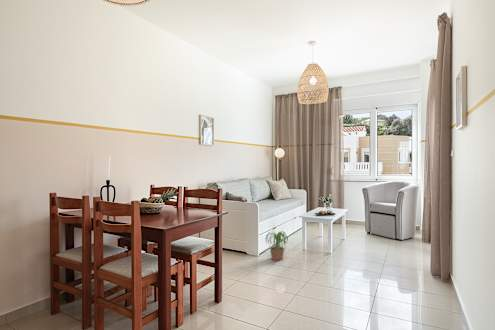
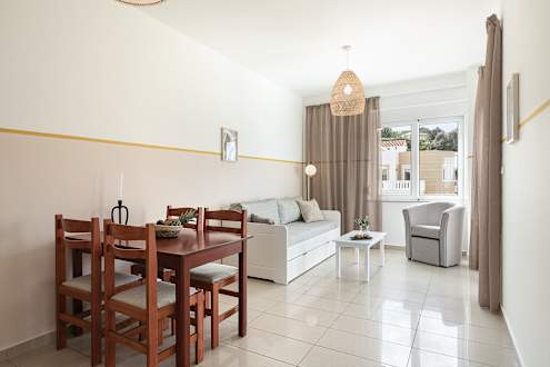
- potted plant [264,230,289,261]
